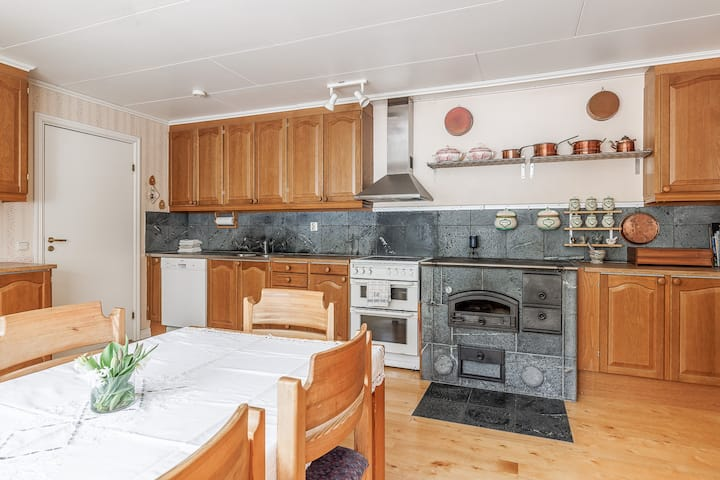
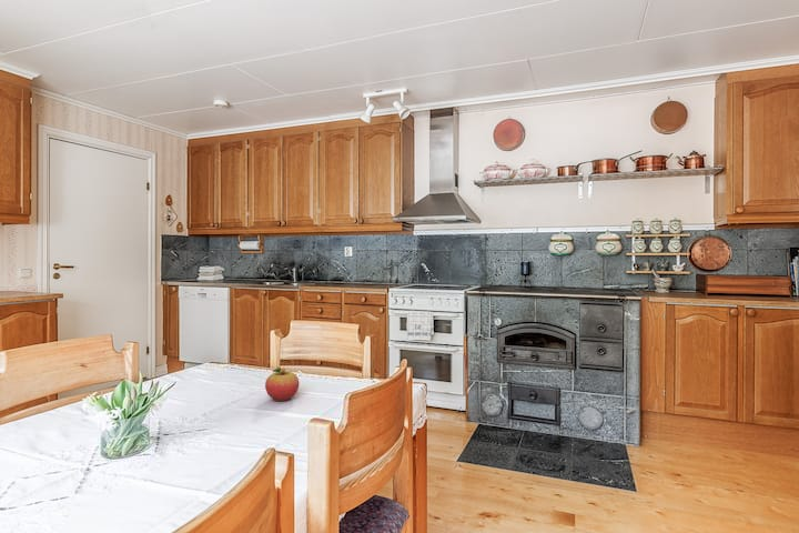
+ fruit [264,366,301,402]
